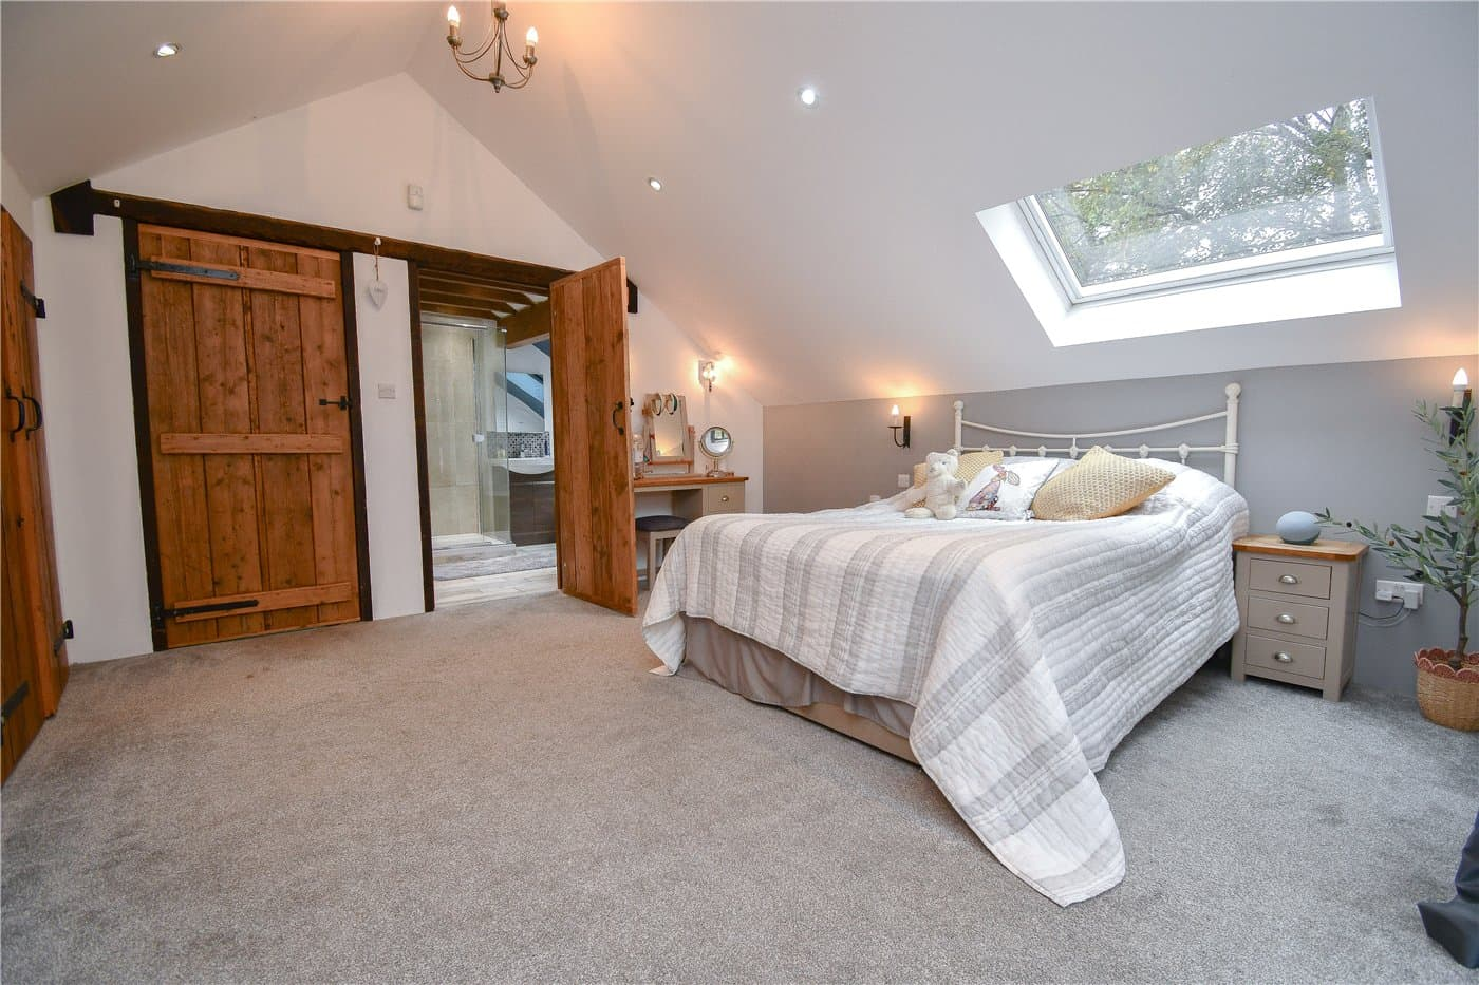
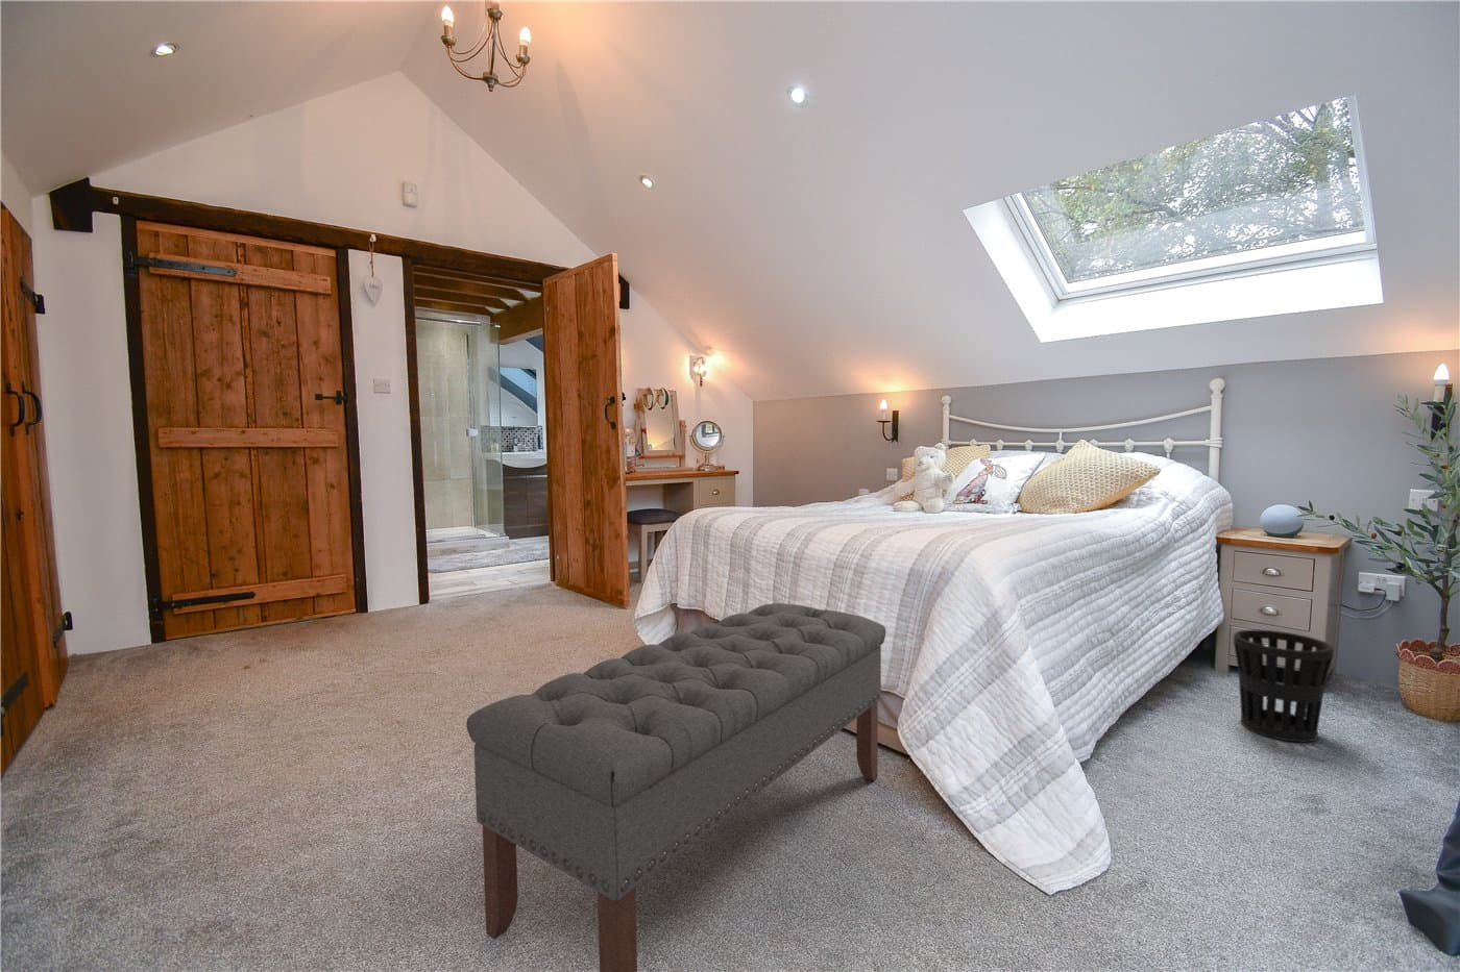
+ bench [465,602,887,972]
+ wastebasket [1233,628,1335,744]
